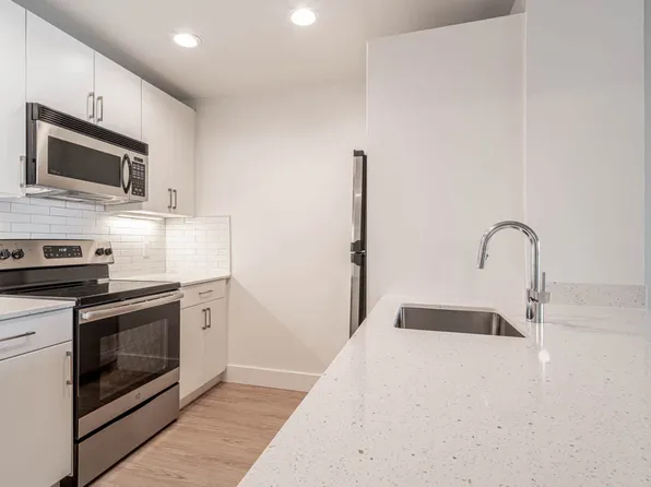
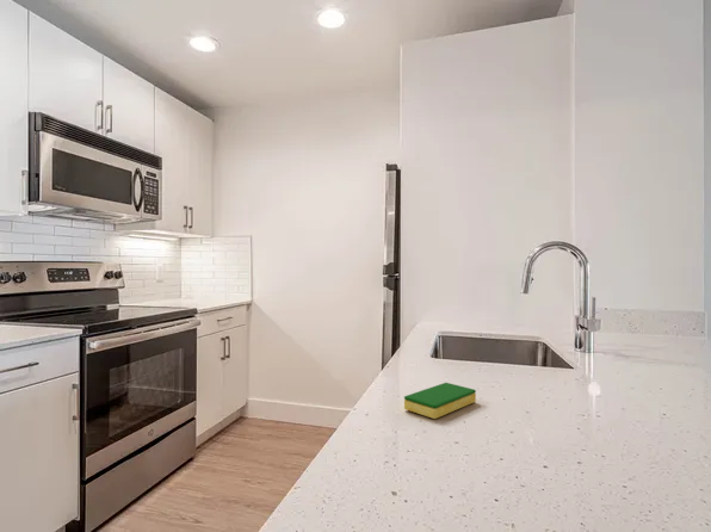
+ dish sponge [403,382,477,420]
